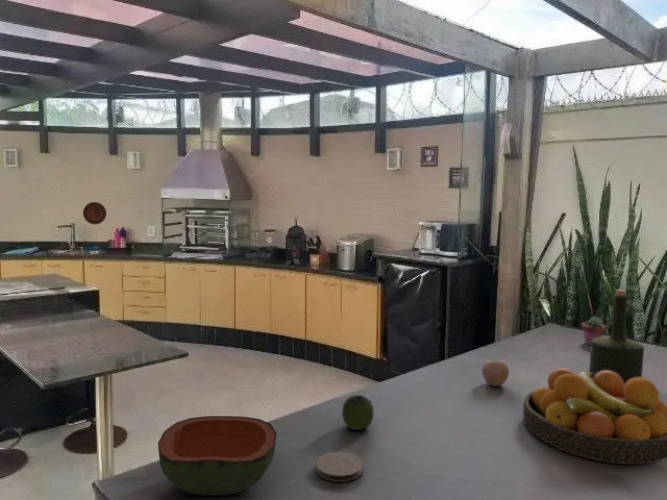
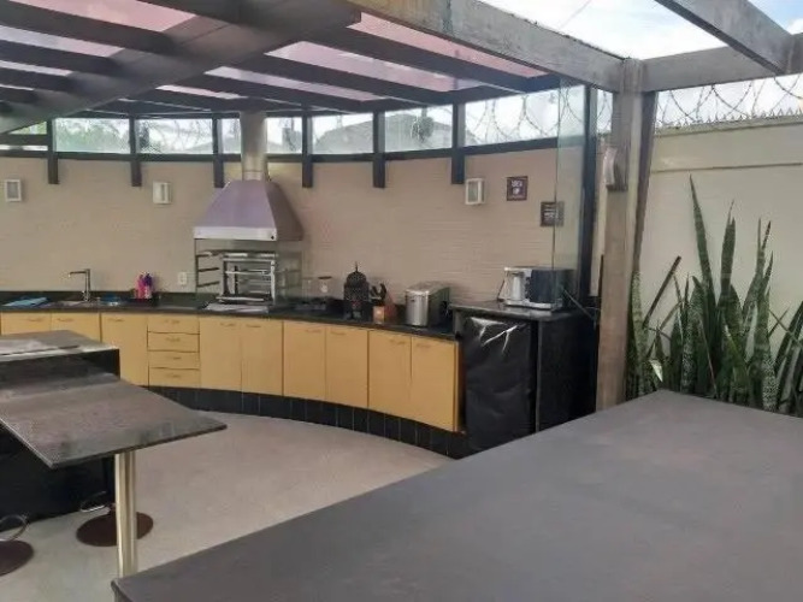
- decorative plate [82,201,107,226]
- wine bottle [588,289,645,386]
- apple [341,394,375,431]
- bowl [157,415,278,496]
- fruit bowl [522,367,667,466]
- potted succulent [581,316,607,346]
- coaster [315,451,364,483]
- apple [481,359,510,387]
